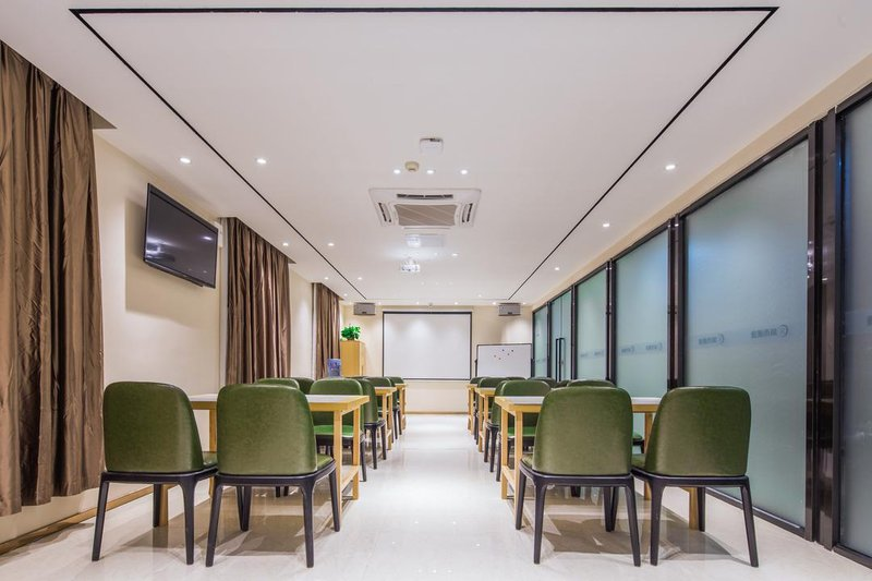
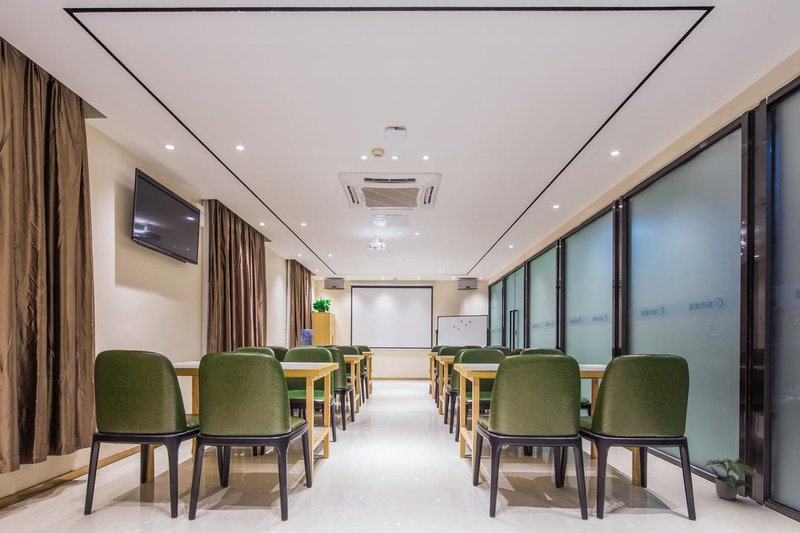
+ potted plant [704,457,757,501]
